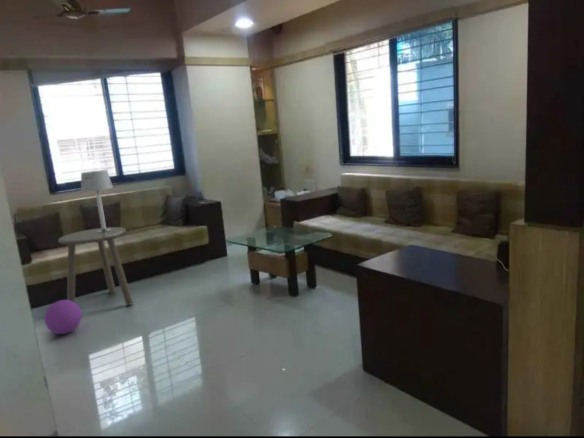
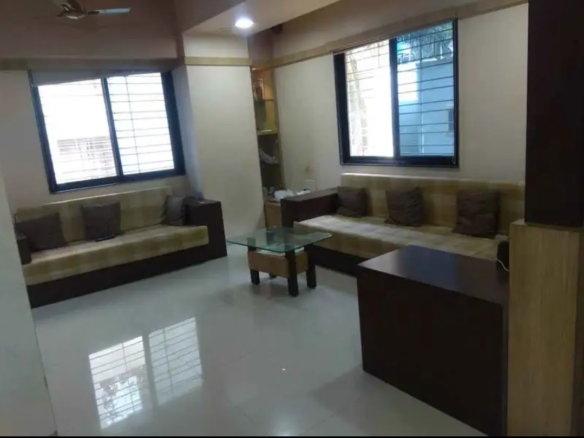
- ball [44,299,83,335]
- side table [57,226,134,306]
- table lamp [80,169,114,232]
